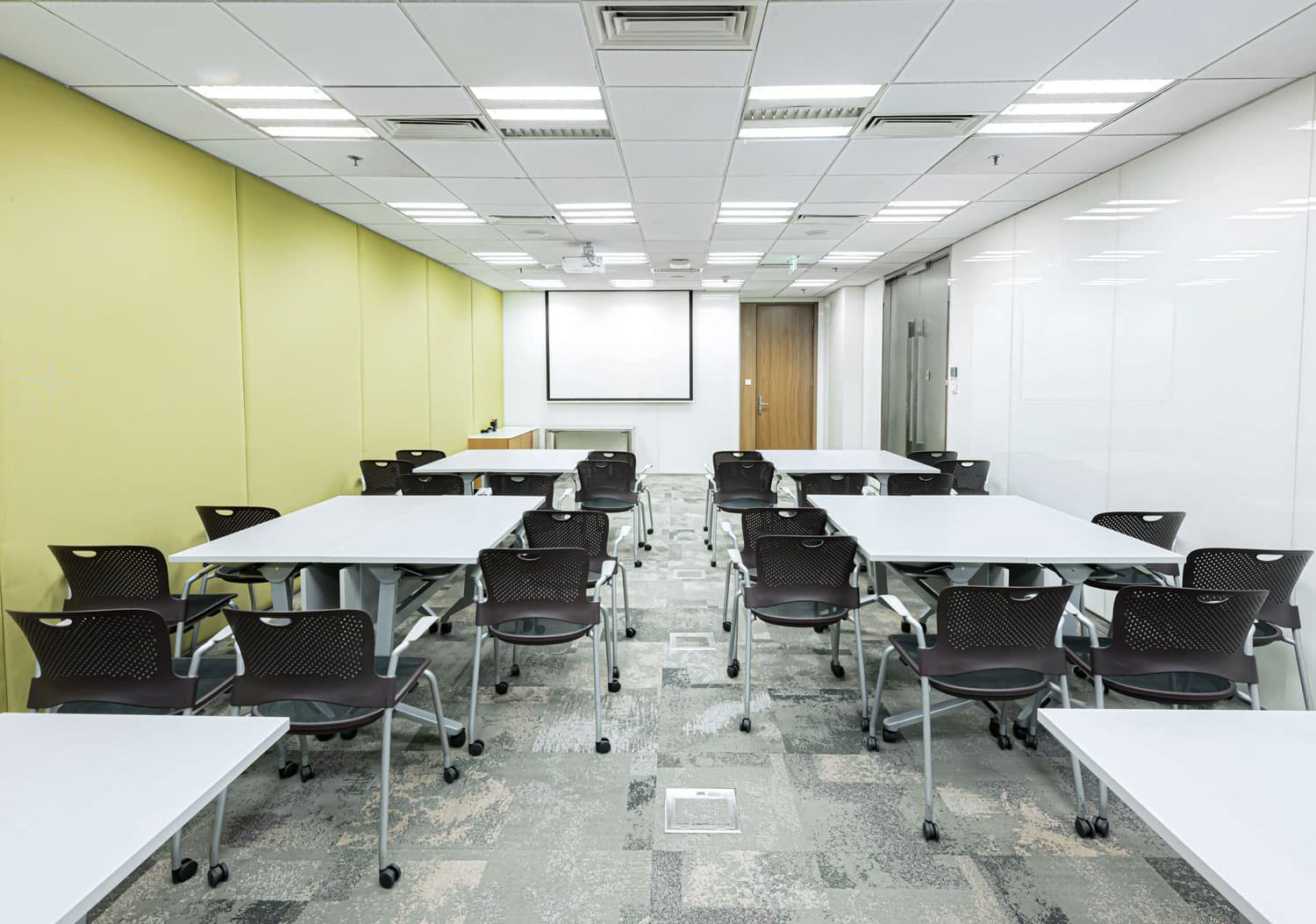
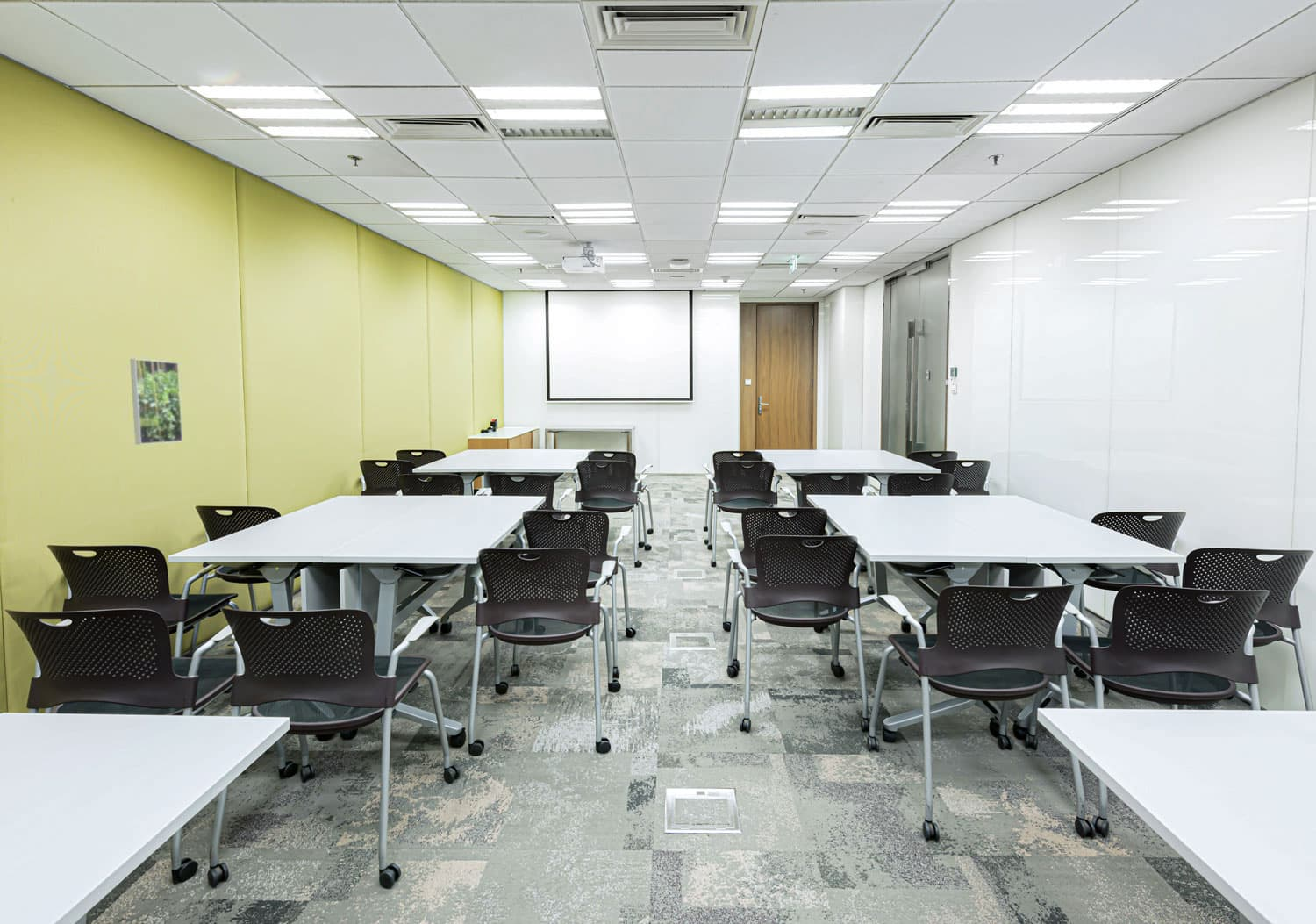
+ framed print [129,358,183,445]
